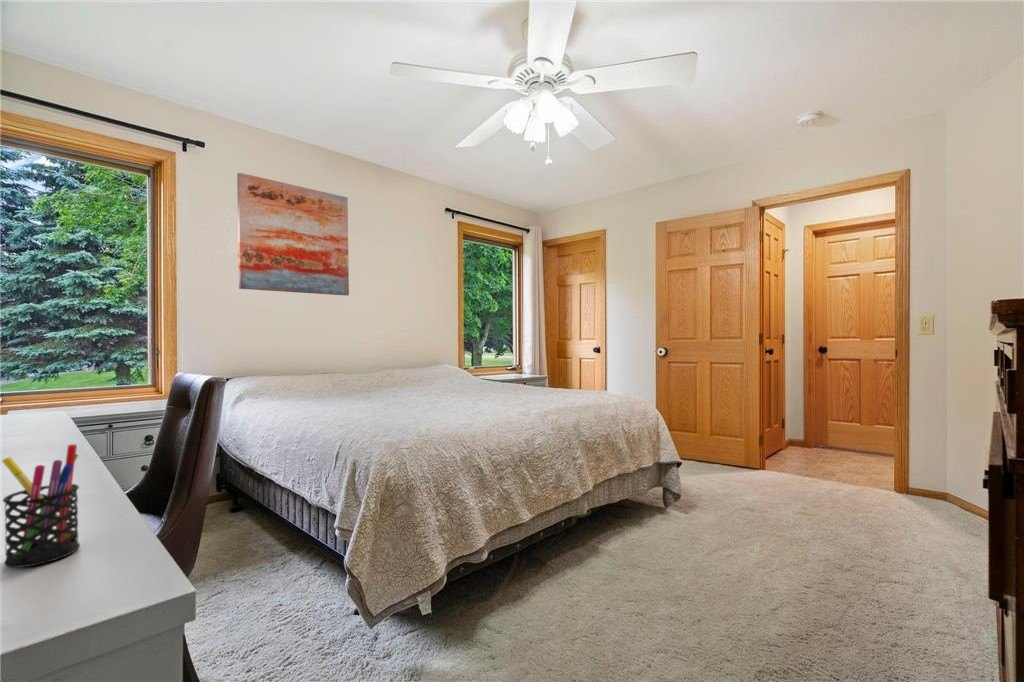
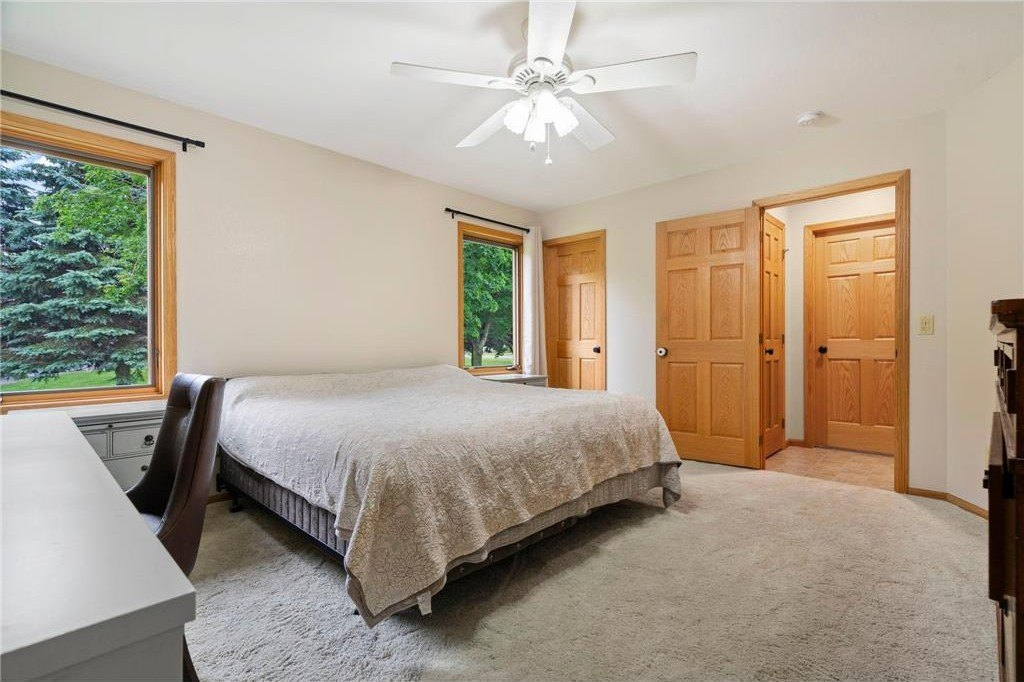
- wall art [236,172,350,297]
- pen holder [1,443,81,569]
